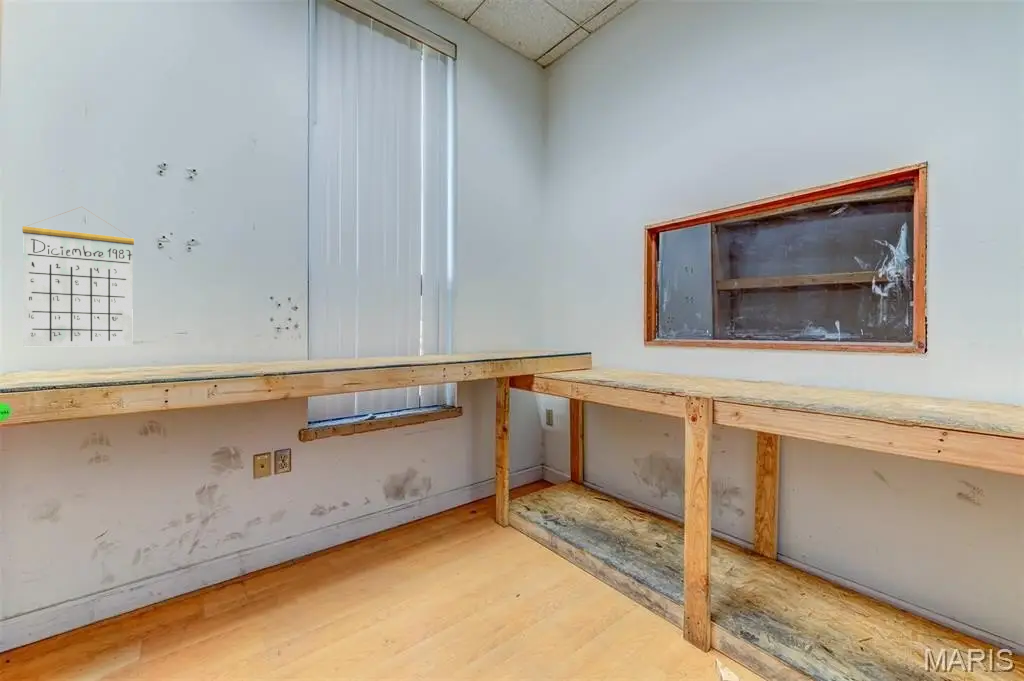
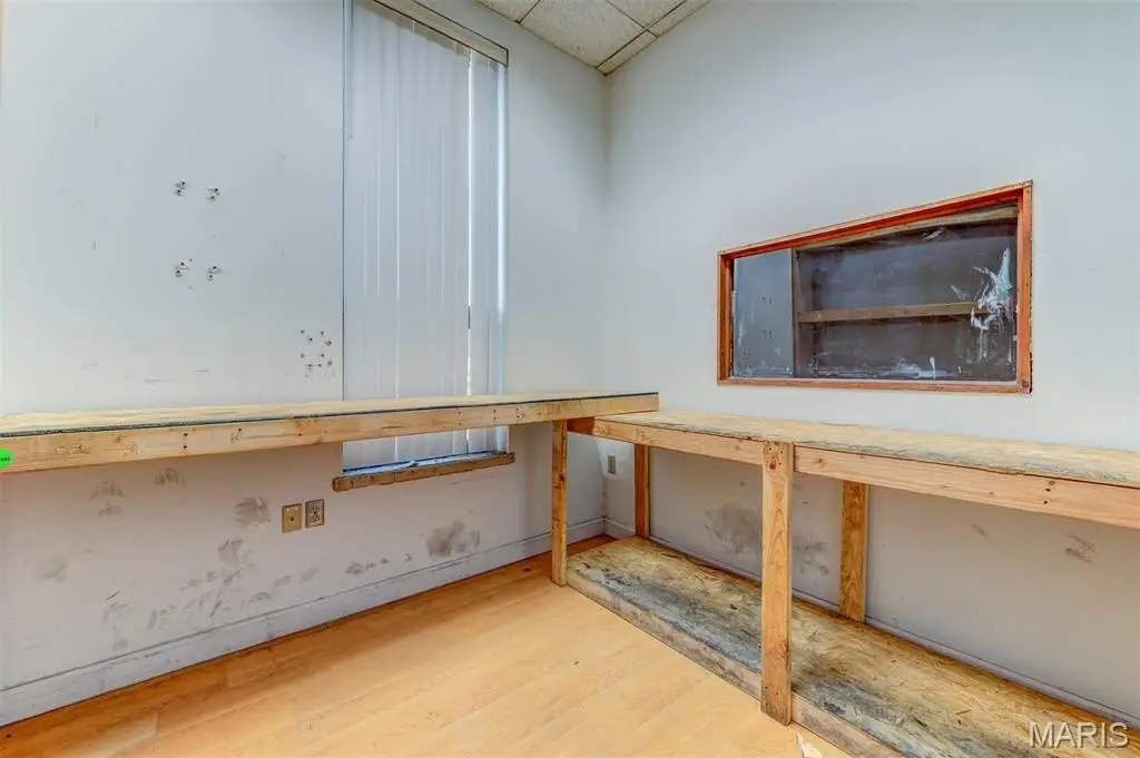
- calendar [21,206,135,347]
